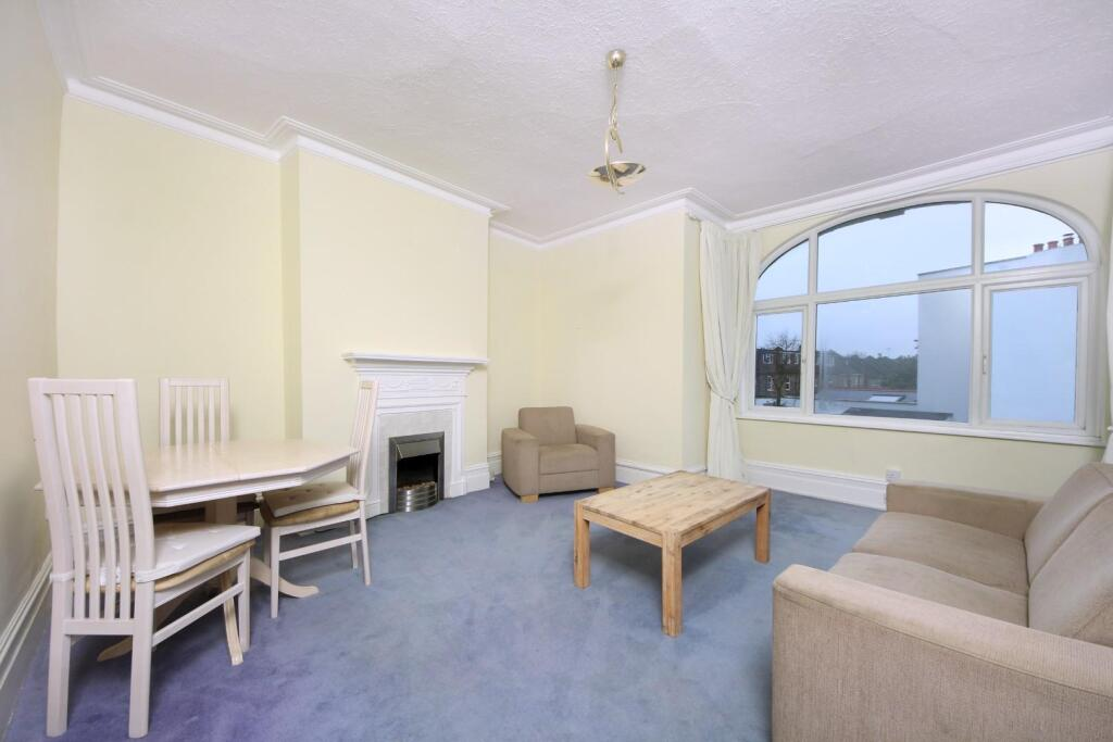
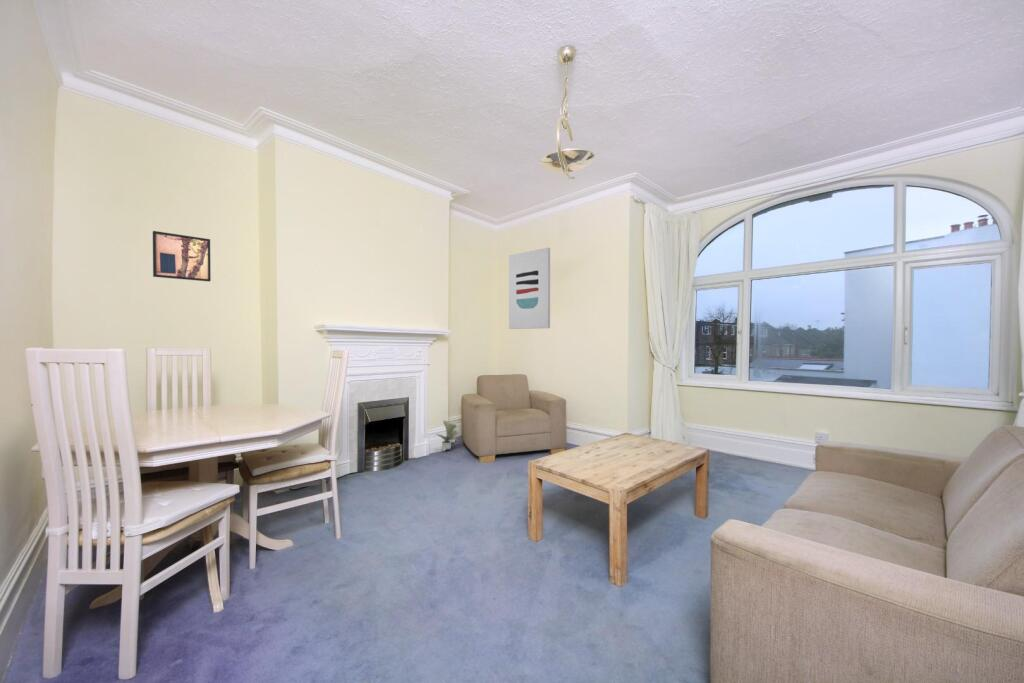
+ potted plant [435,419,459,452]
+ wall art [152,230,212,283]
+ wall art [508,247,551,330]
